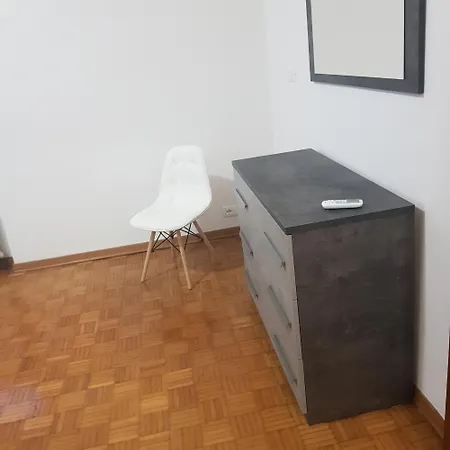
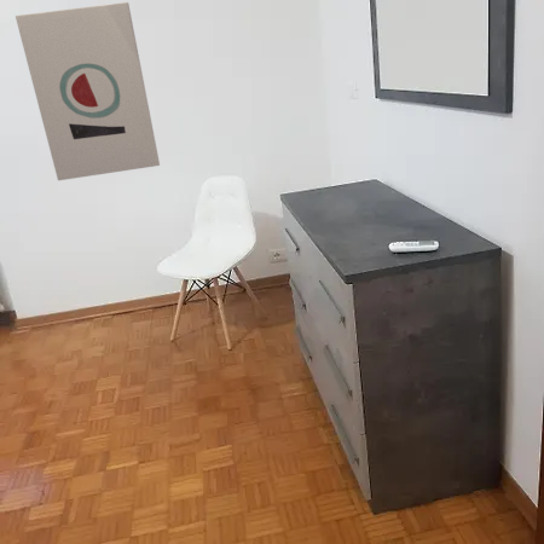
+ wall art [15,1,161,181]
